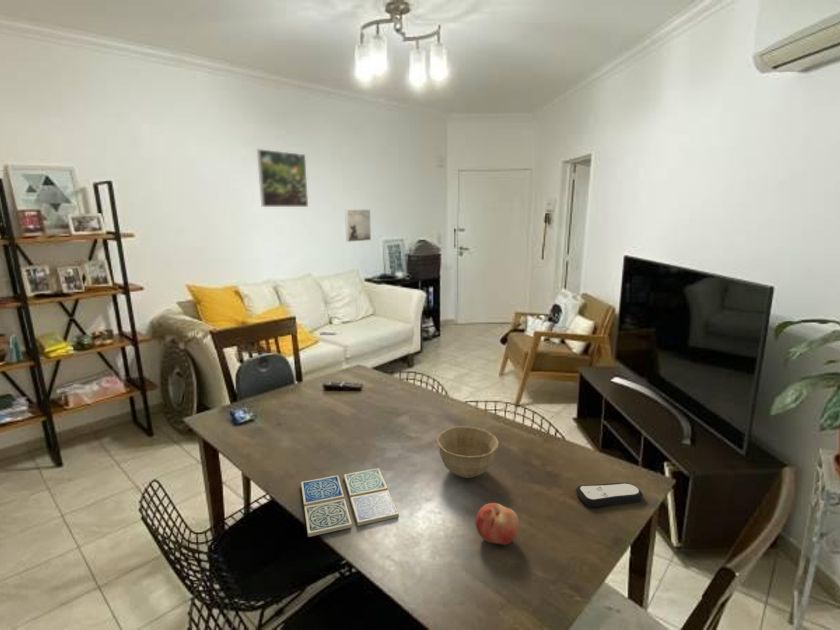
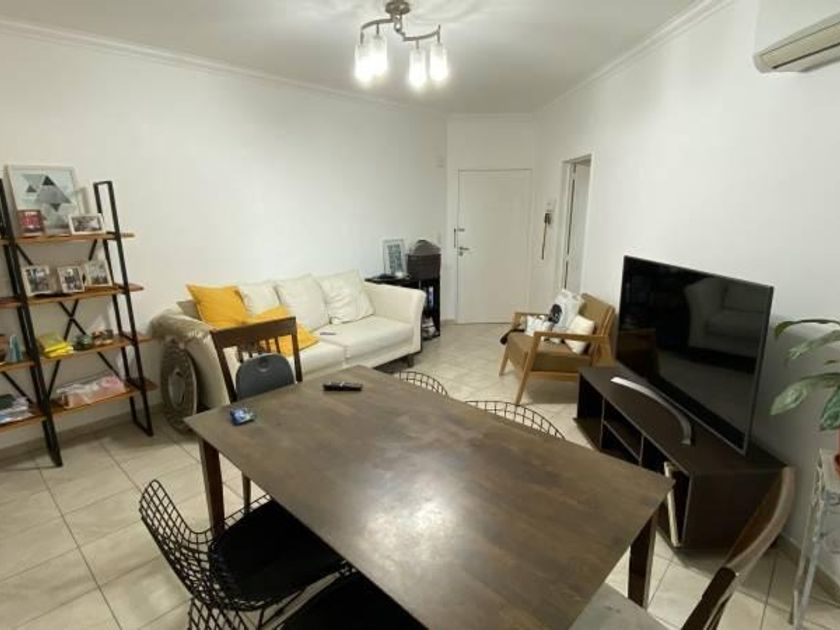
- drink coaster [300,467,400,538]
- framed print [344,209,372,243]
- bowl [435,425,500,479]
- remote control [575,482,644,508]
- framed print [256,148,309,208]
- fruit [475,502,520,545]
